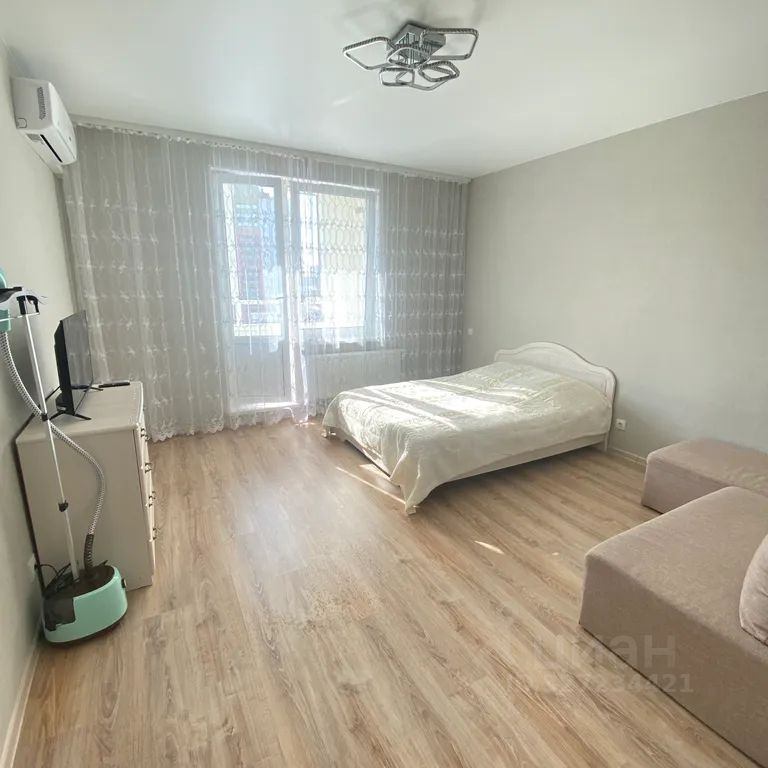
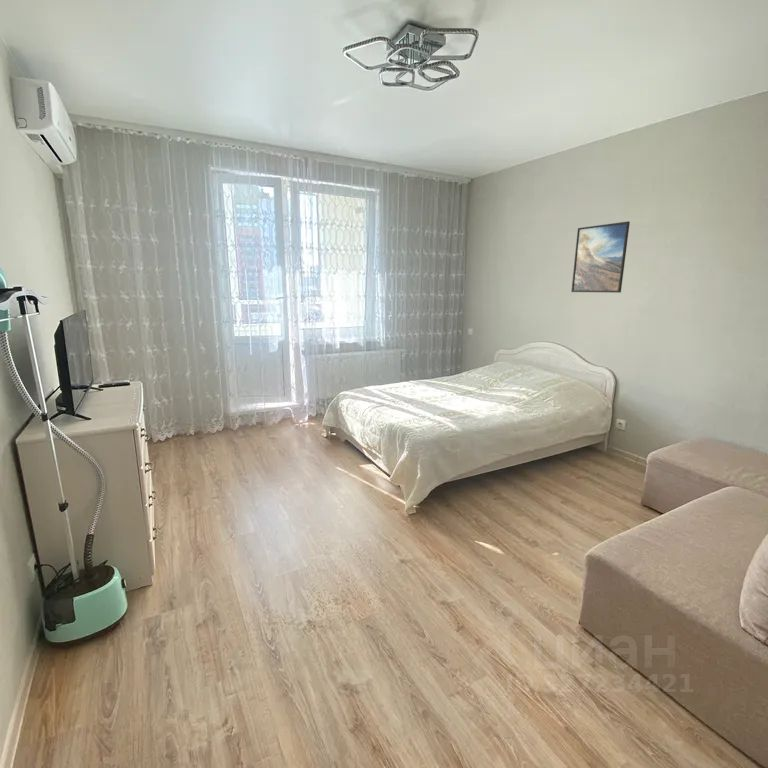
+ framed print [570,220,631,294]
